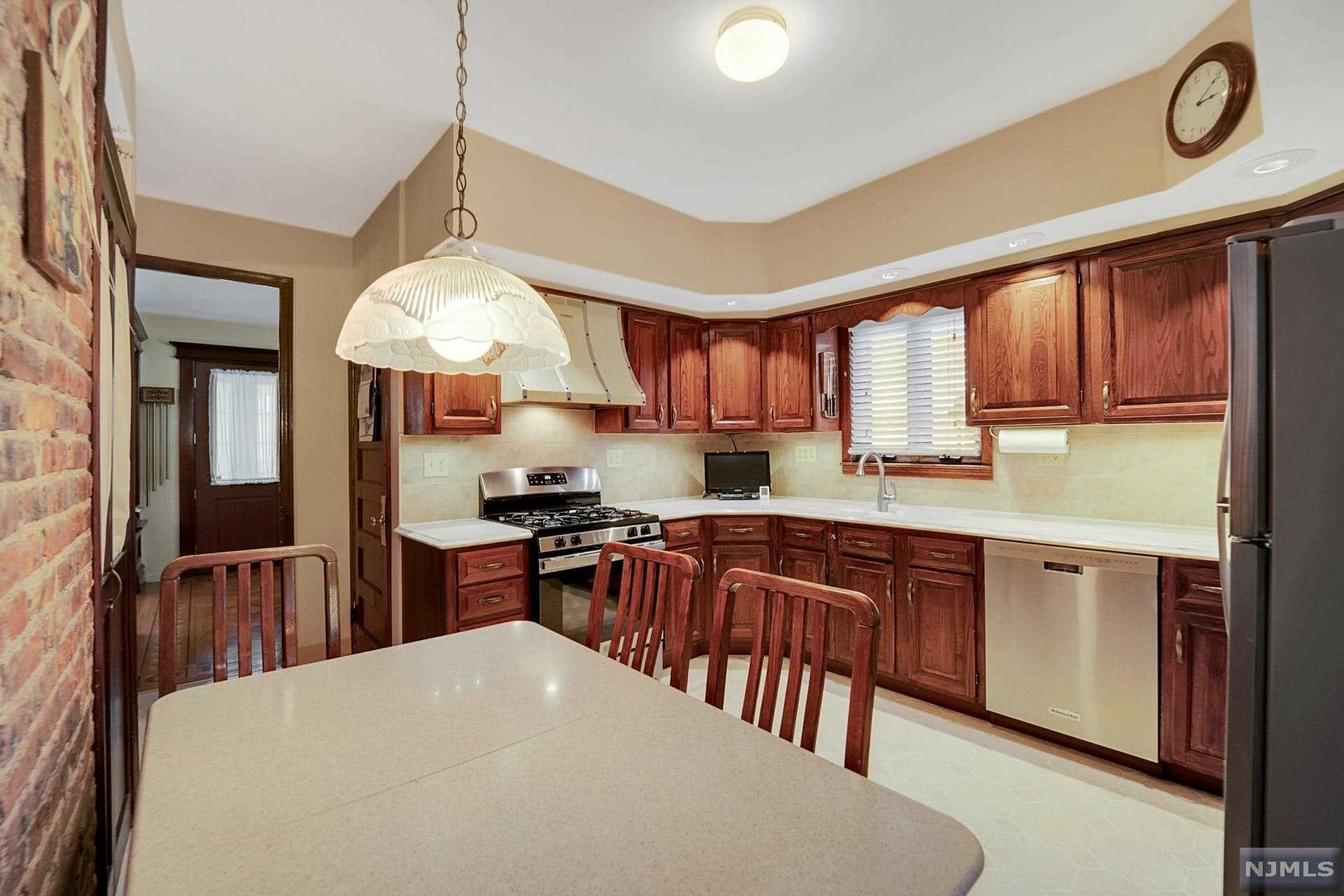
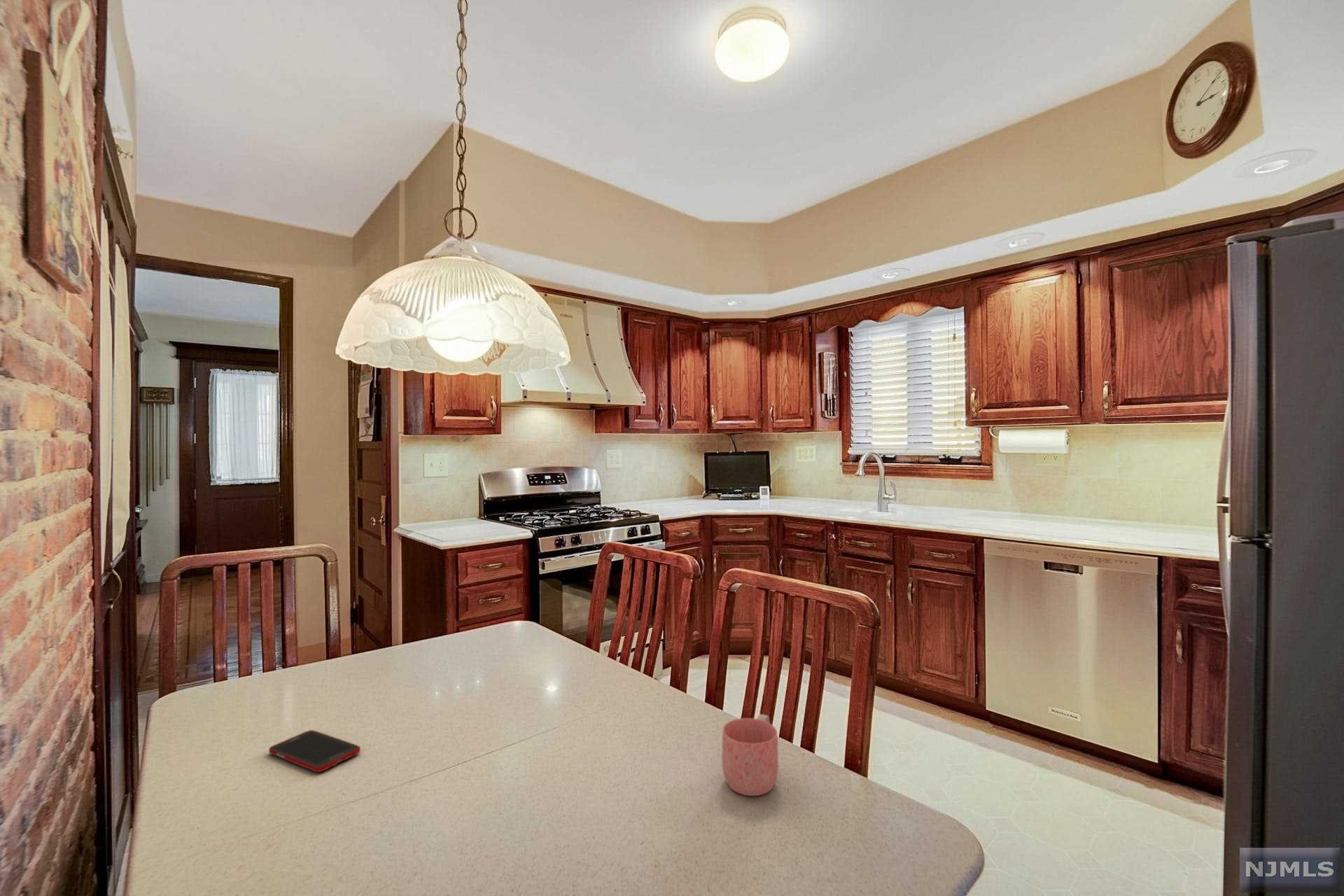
+ mug [722,713,779,797]
+ cell phone [268,729,361,773]
